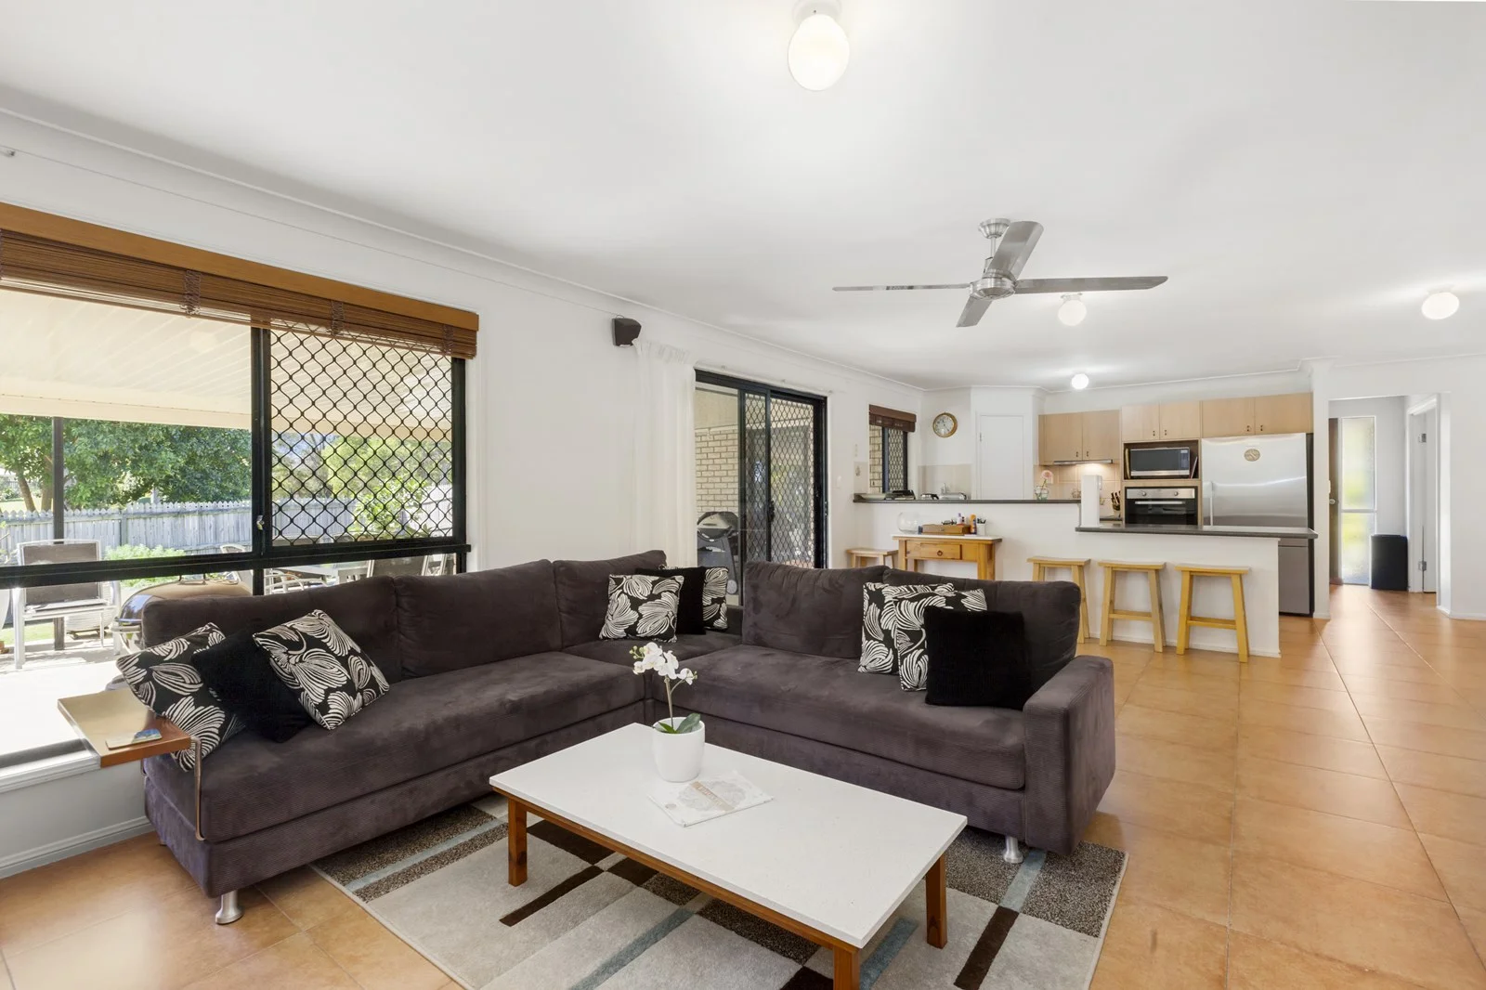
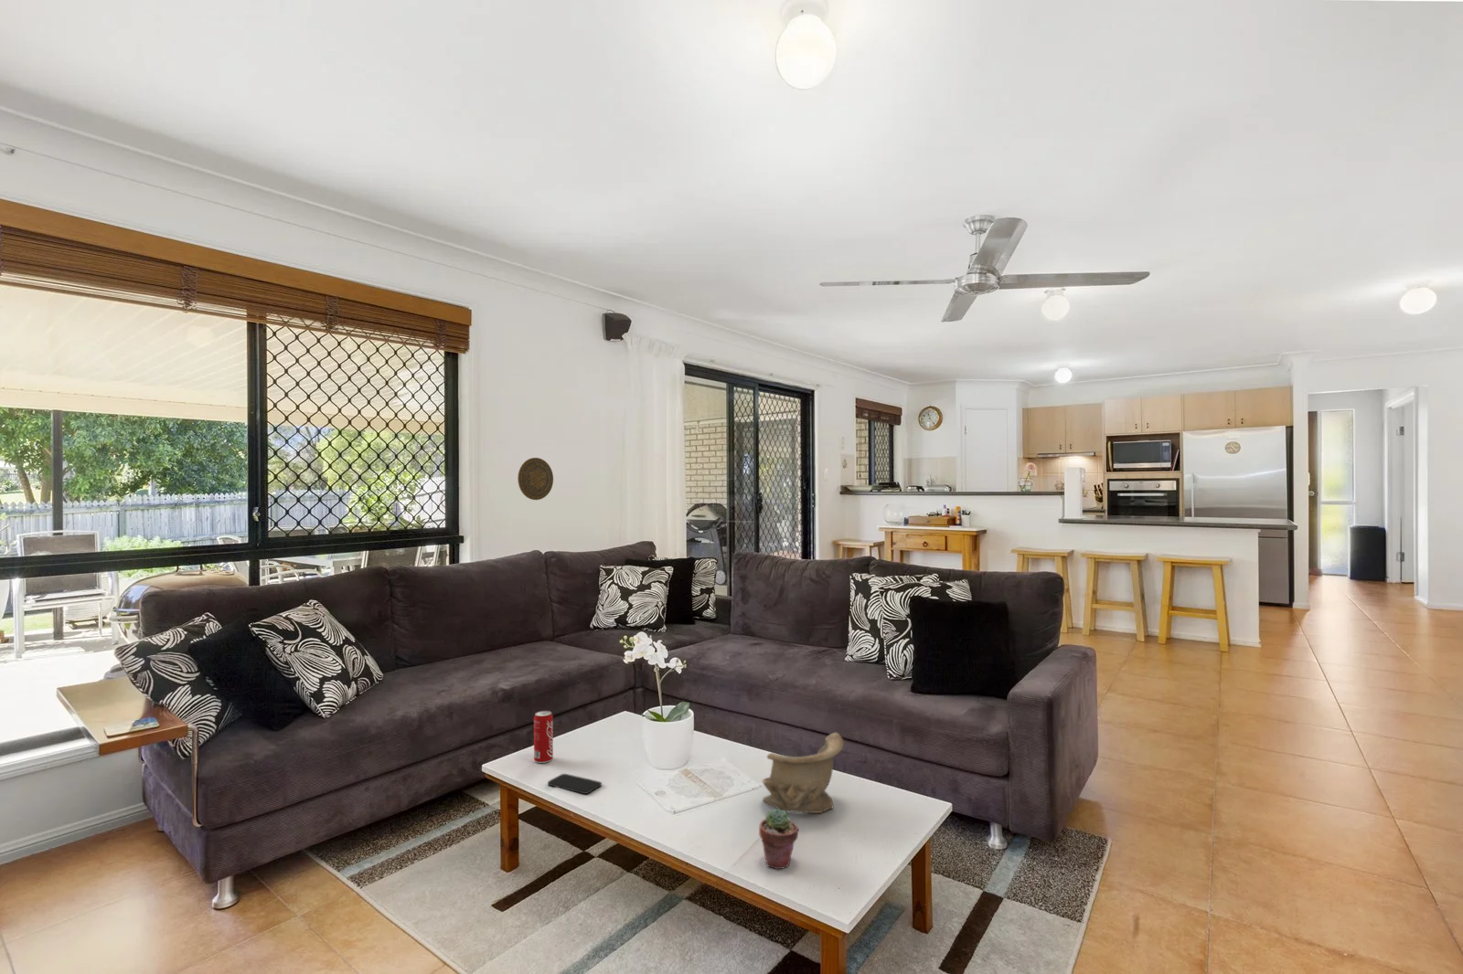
+ decorative bowl [761,732,845,814]
+ potted succulent [758,808,799,870]
+ decorative plate [517,457,554,501]
+ beverage can [533,710,554,764]
+ smartphone [547,773,603,795]
